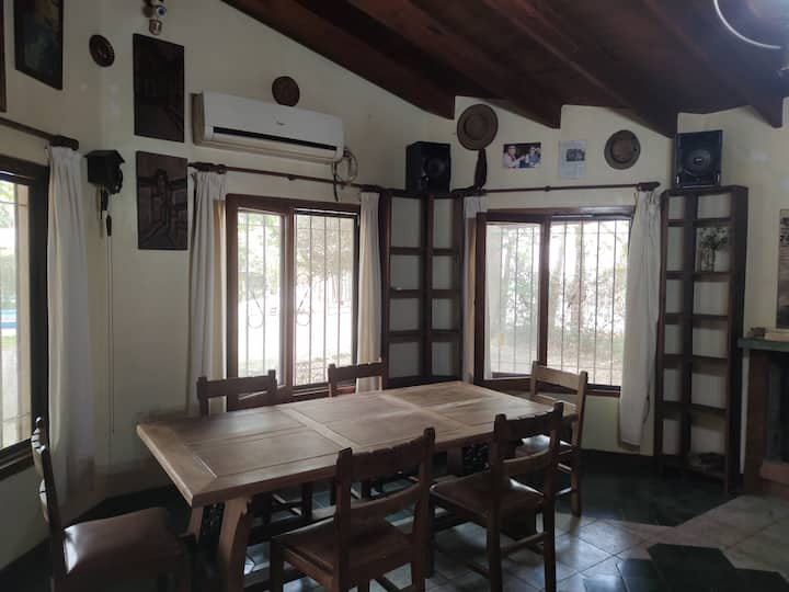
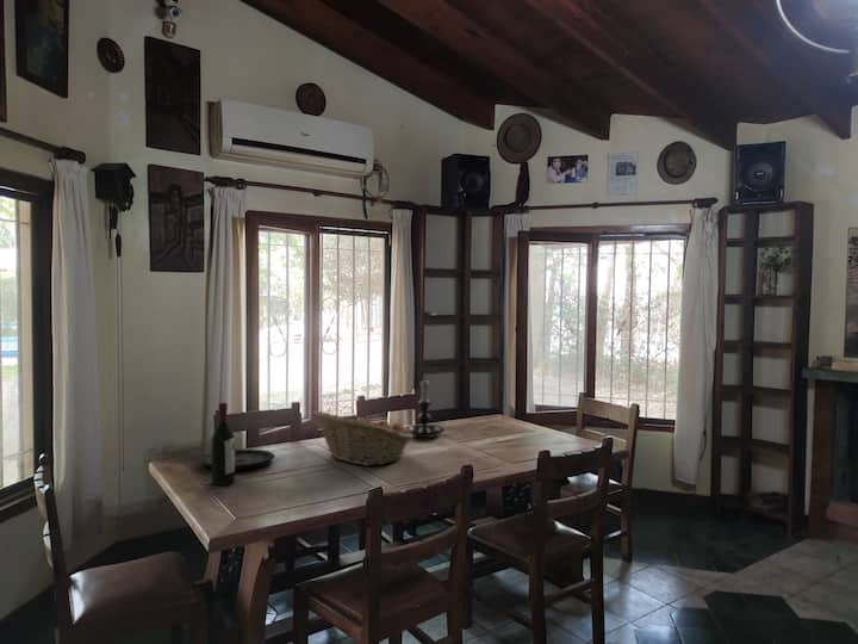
+ plate [204,448,275,470]
+ wine bottle [211,402,236,487]
+ candle holder [404,376,447,439]
+ fruit basket [310,409,415,467]
